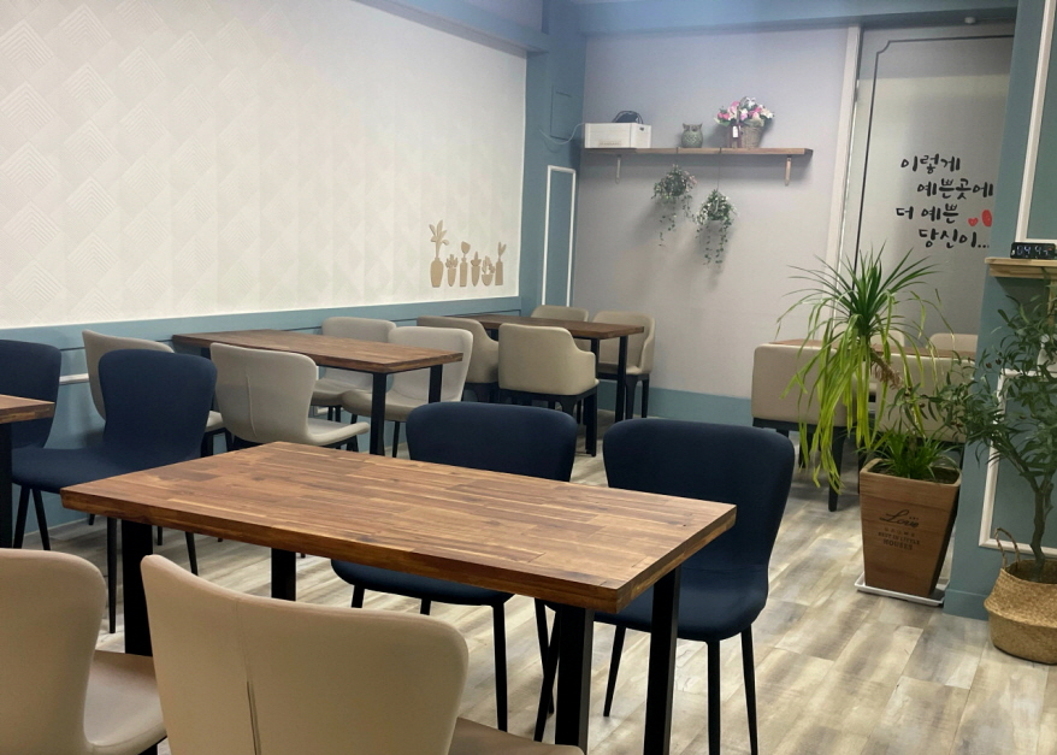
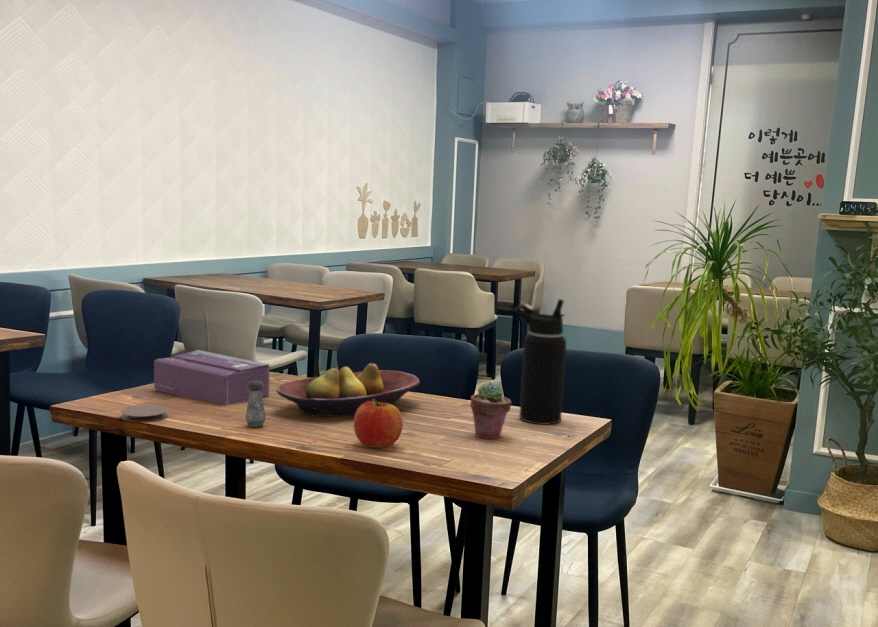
+ coaster [120,403,169,423]
+ tissue box [153,349,271,406]
+ salt shaker [244,381,267,428]
+ potted succulent [469,381,513,440]
+ fruit [353,399,404,449]
+ fruit bowl [276,362,421,418]
+ water bottle [512,298,567,426]
